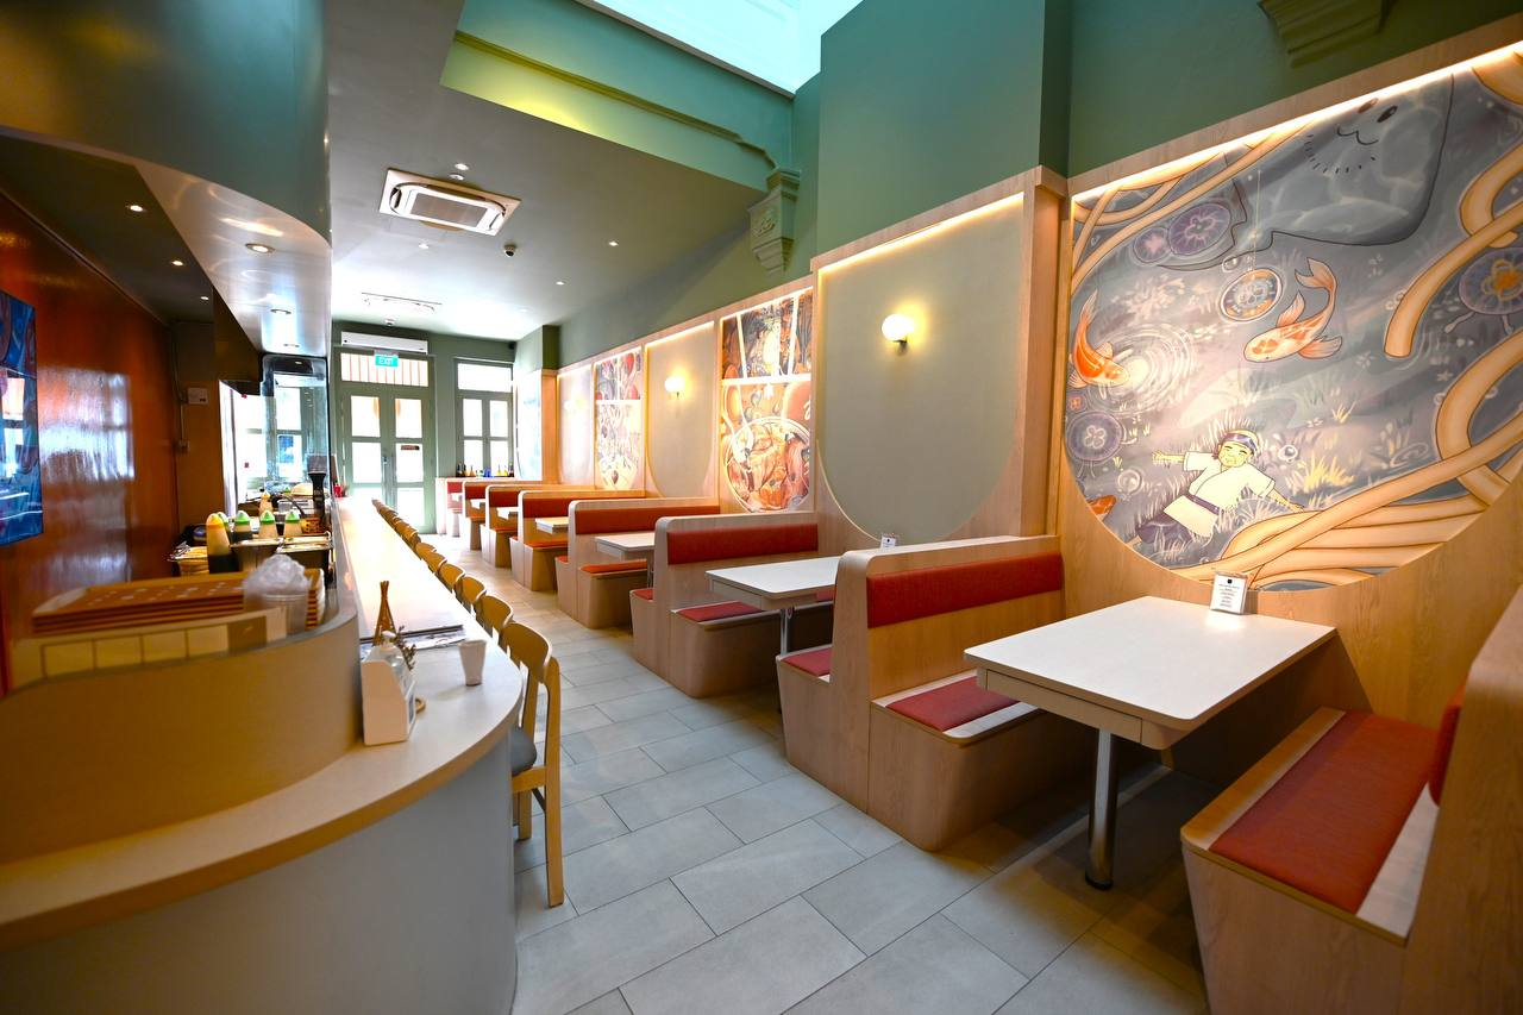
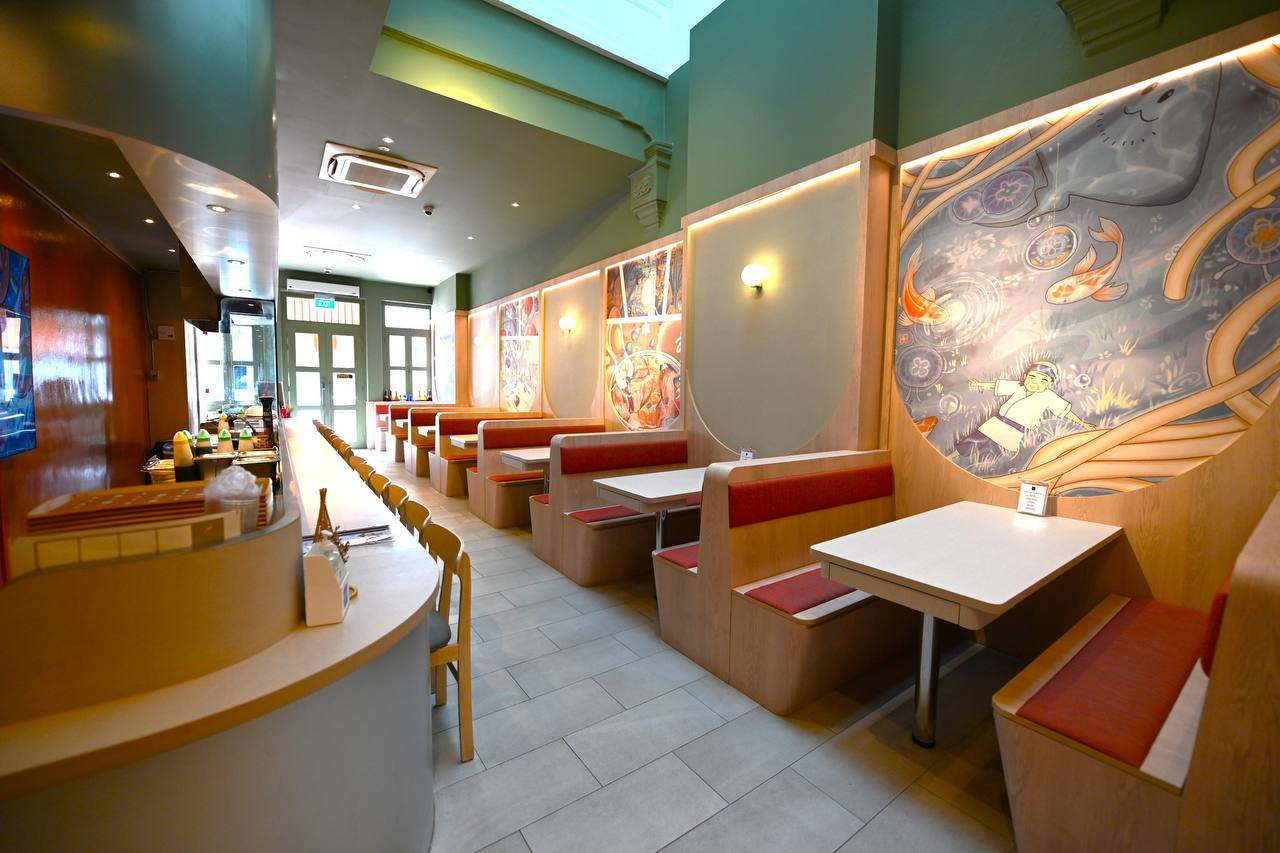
- cup [457,638,489,687]
